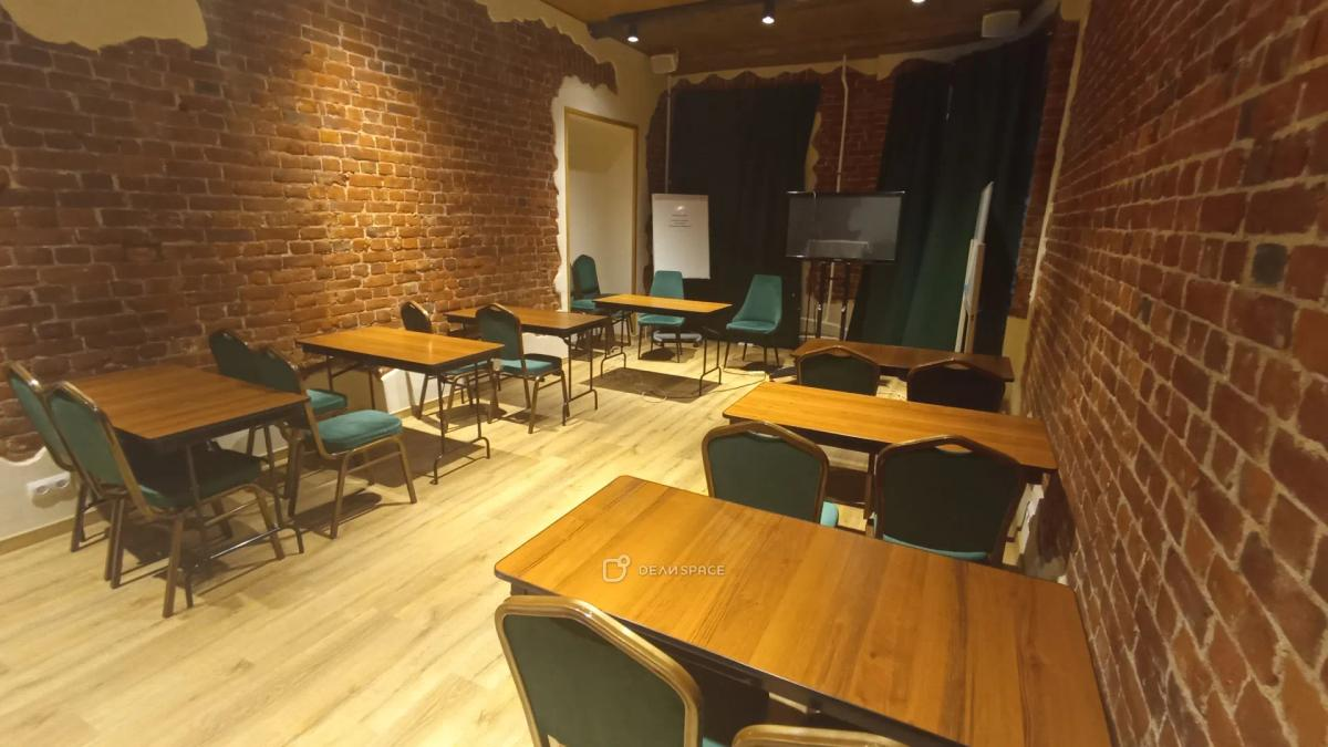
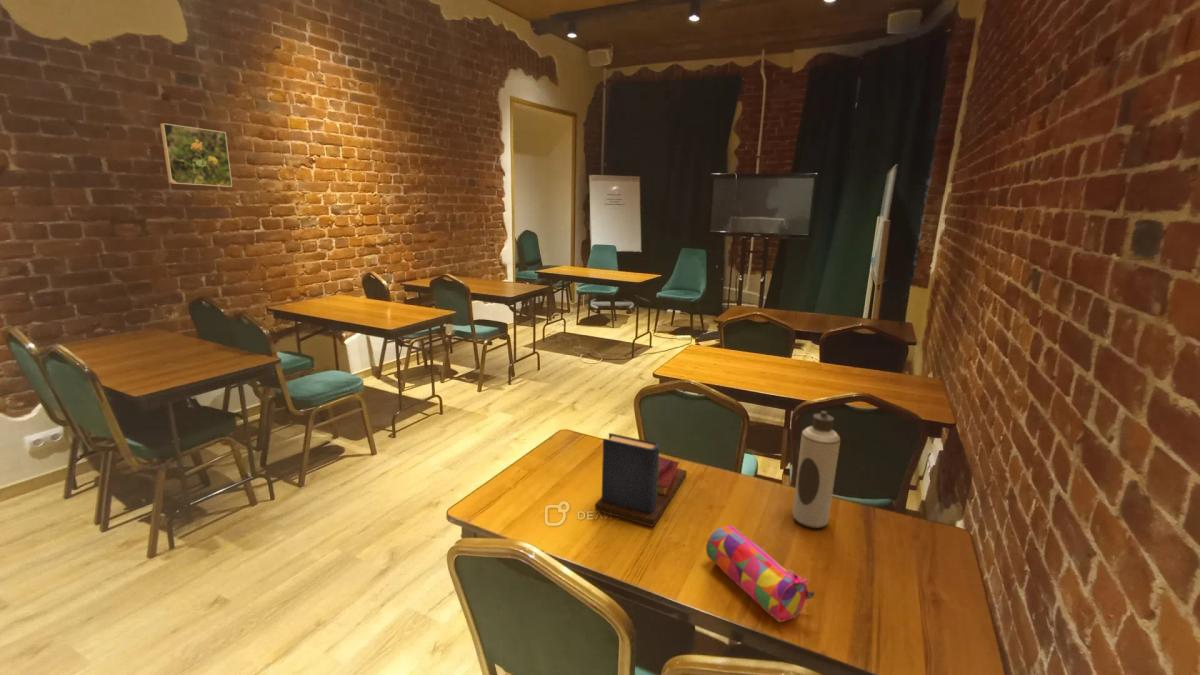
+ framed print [159,122,233,188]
+ book [594,432,688,528]
+ pencil case [705,524,815,623]
+ water bottle [792,410,841,529]
